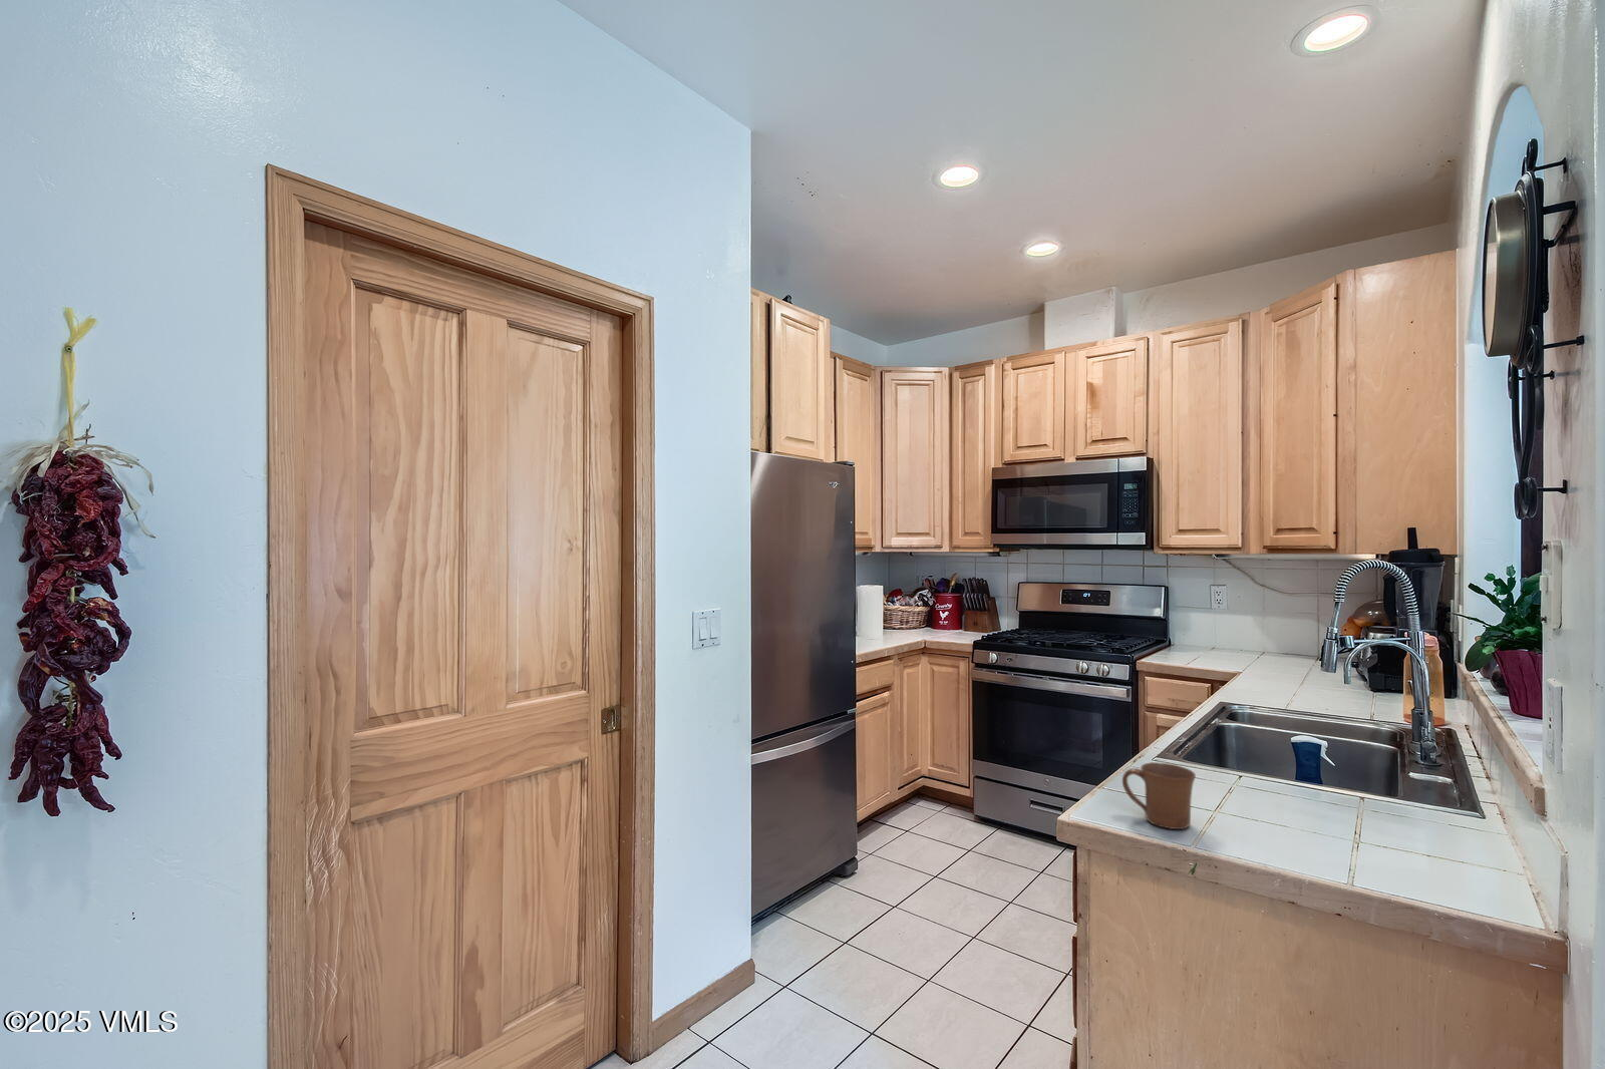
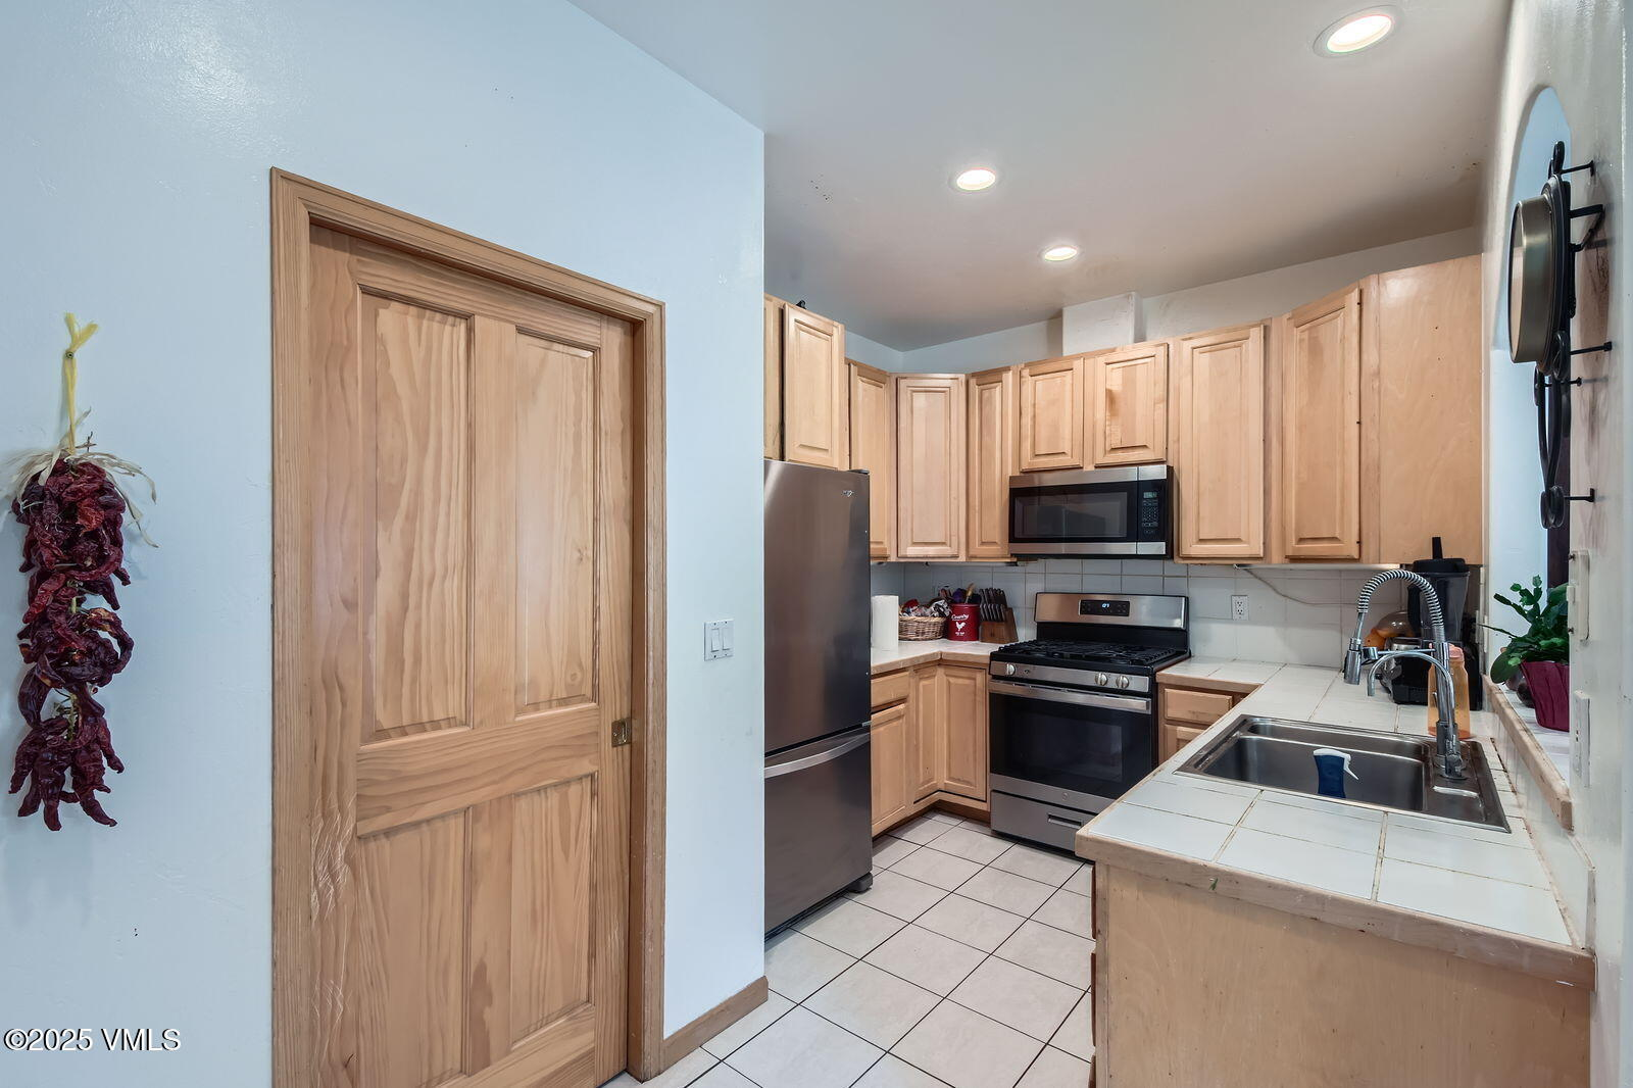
- mug [1122,761,1197,830]
